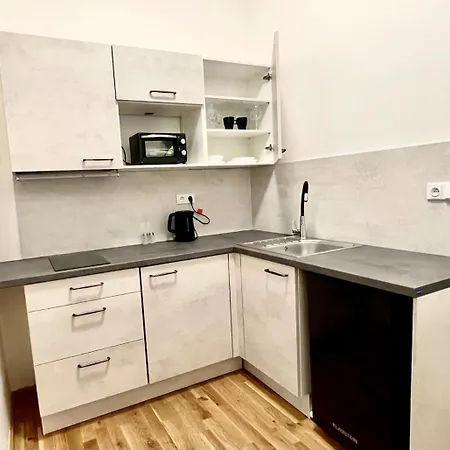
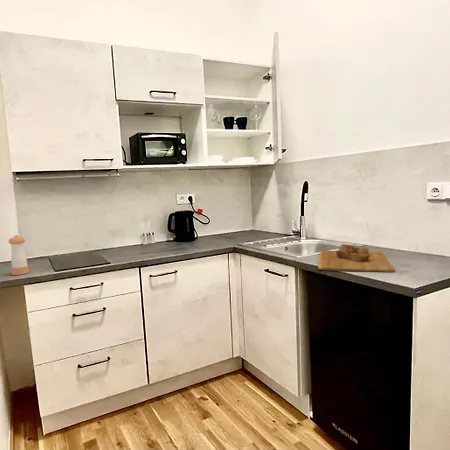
+ cutting board [317,243,396,273]
+ pepper shaker [8,234,30,276]
